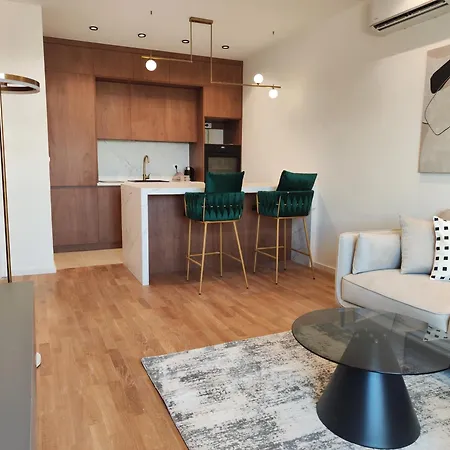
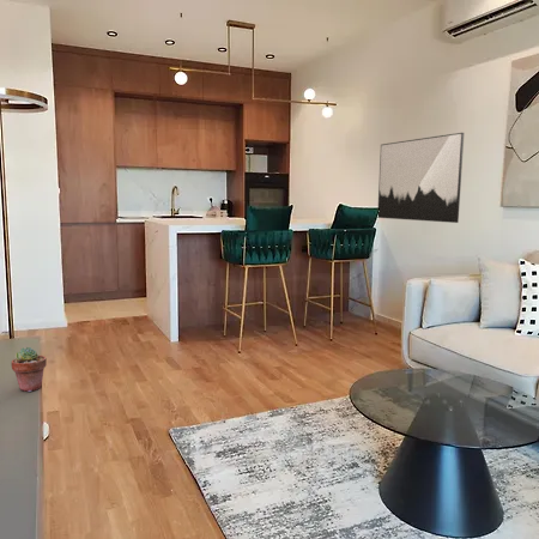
+ wall art [376,132,465,224]
+ potted succulent [11,346,48,393]
